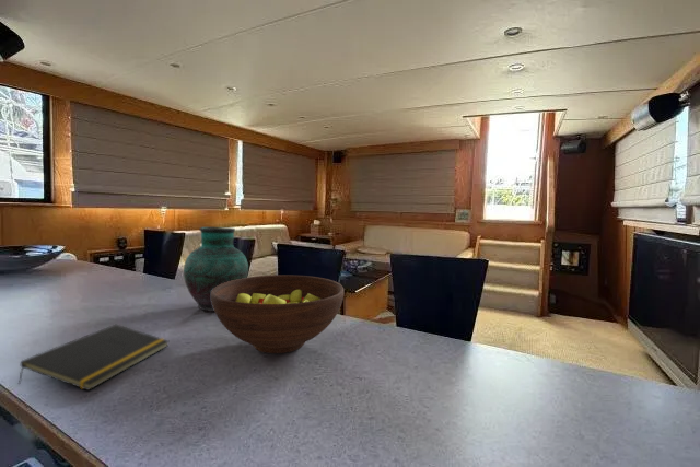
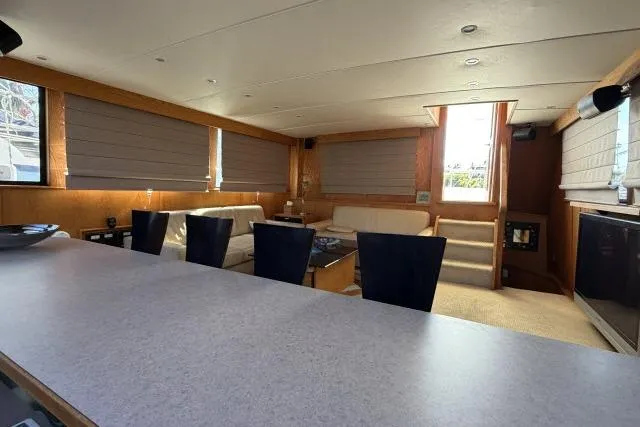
- notepad [18,324,170,392]
- vase [183,226,249,313]
- fruit bowl [211,275,345,354]
